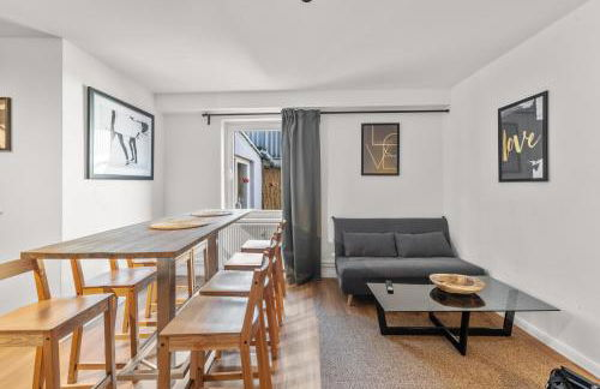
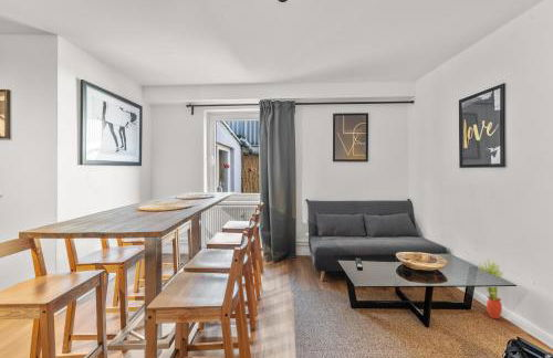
+ potted plant [478,257,504,320]
